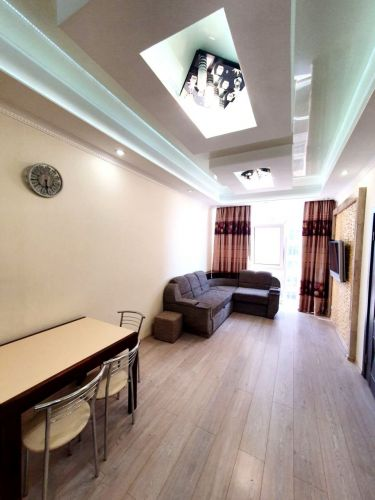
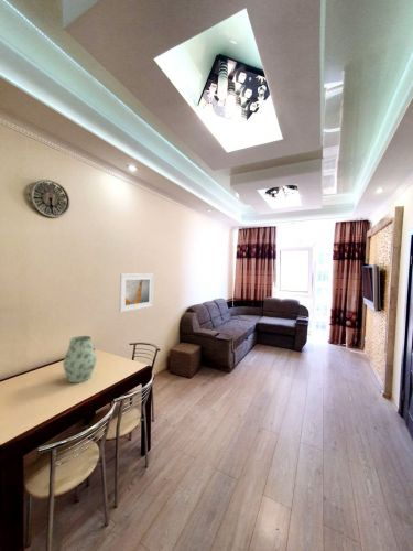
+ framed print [118,272,155,313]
+ vase [62,335,98,383]
